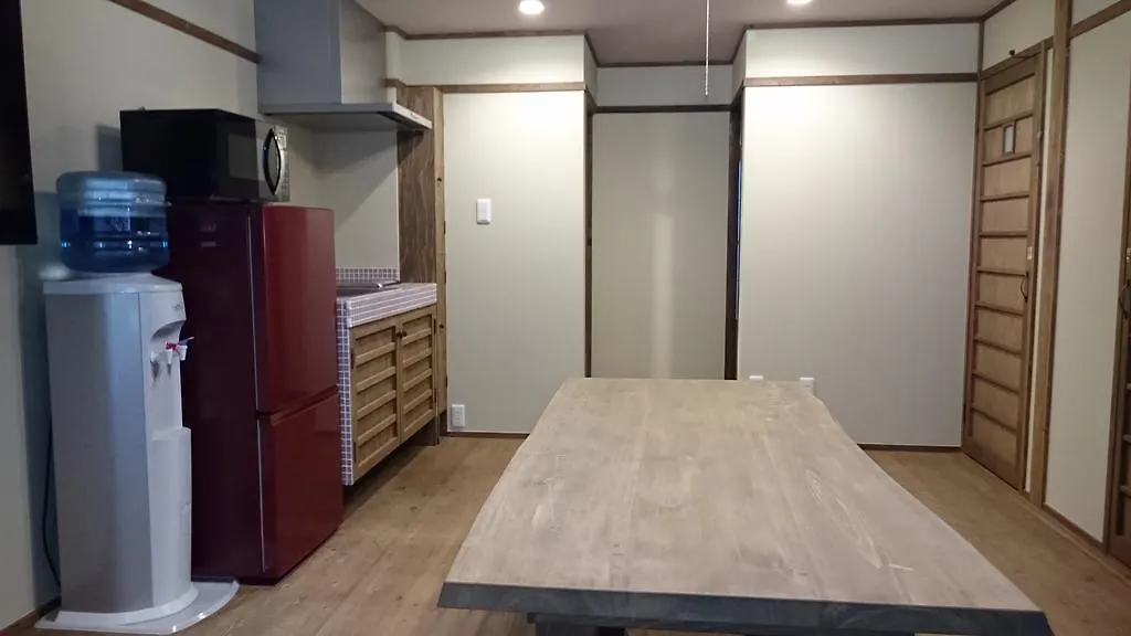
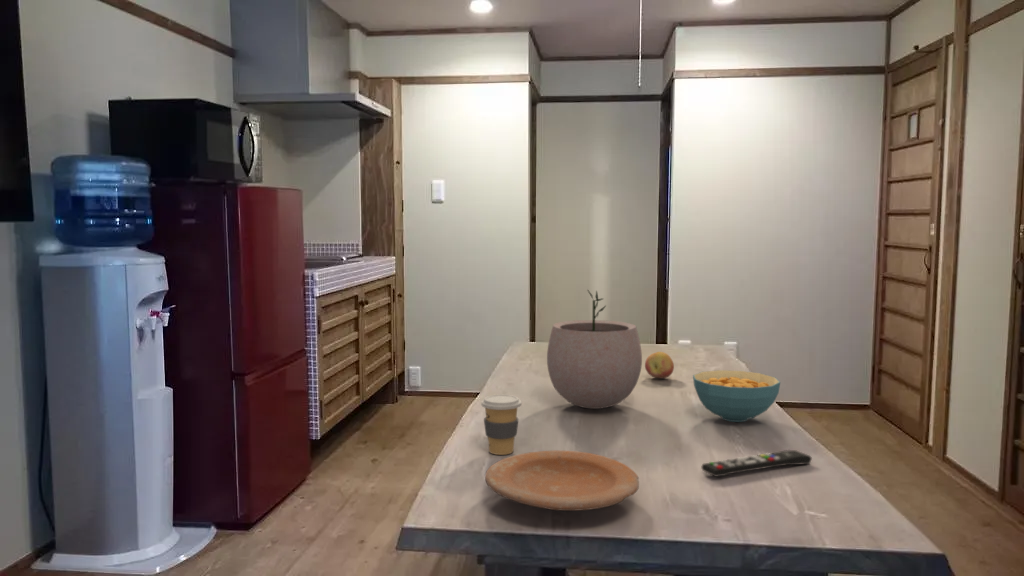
+ fruit [644,351,675,379]
+ plate [484,450,640,511]
+ plant pot [546,288,643,410]
+ cereal bowl [692,369,781,423]
+ coffee cup [480,394,522,456]
+ remote control [700,449,813,478]
